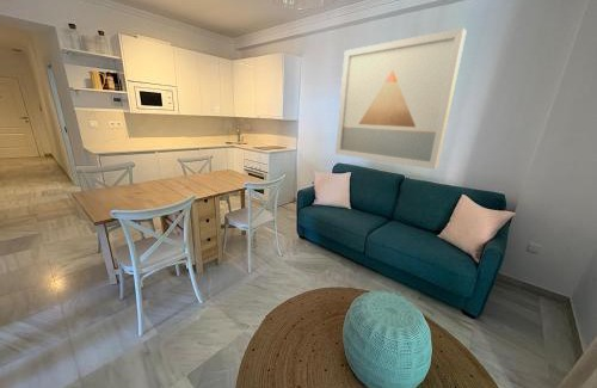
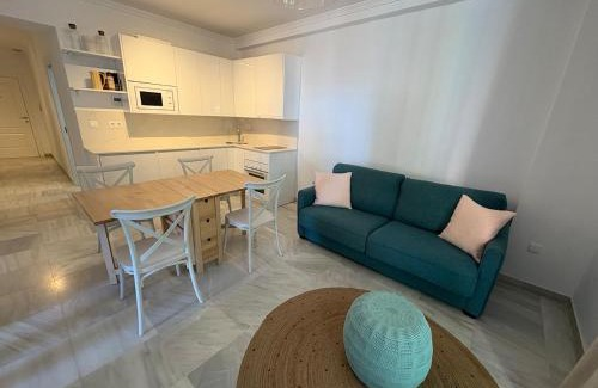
- wall art [334,26,468,171]
